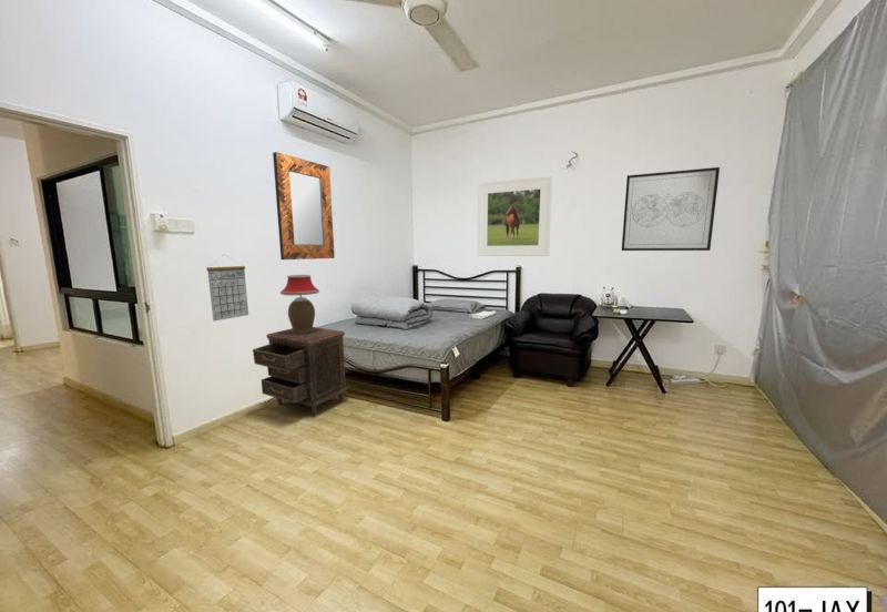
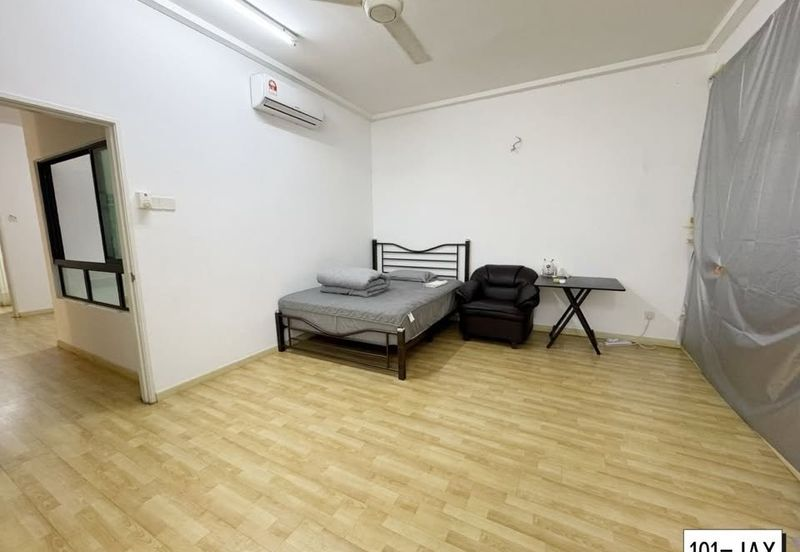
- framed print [477,175,553,257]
- wall art [621,166,721,252]
- nightstand [252,326,348,417]
- table lamp [279,274,320,334]
- calendar [205,253,249,323]
- home mirror [272,151,336,261]
